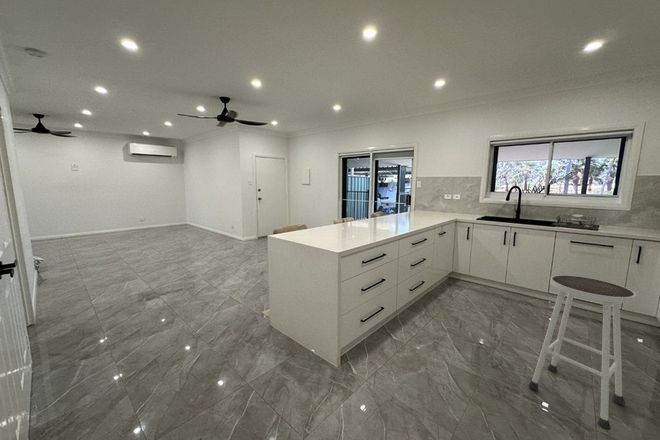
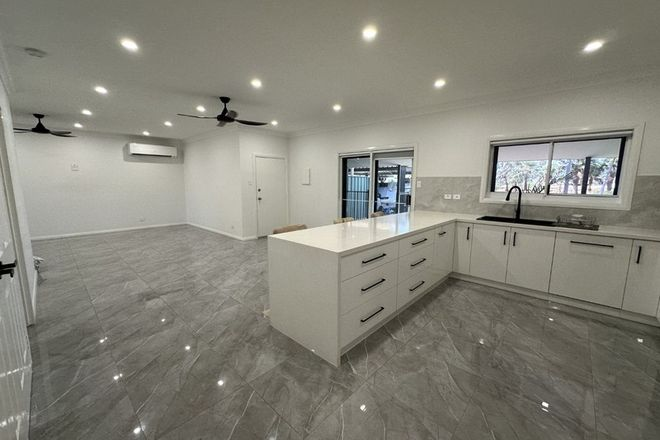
- stool [527,274,637,431]
